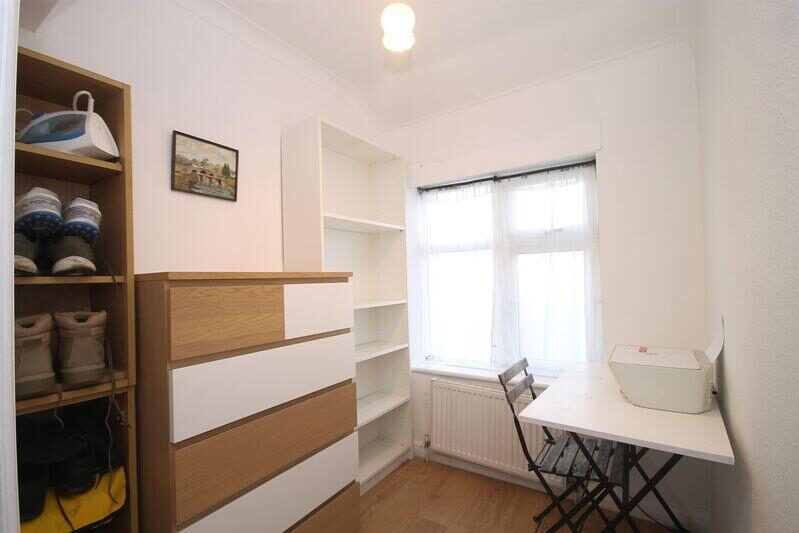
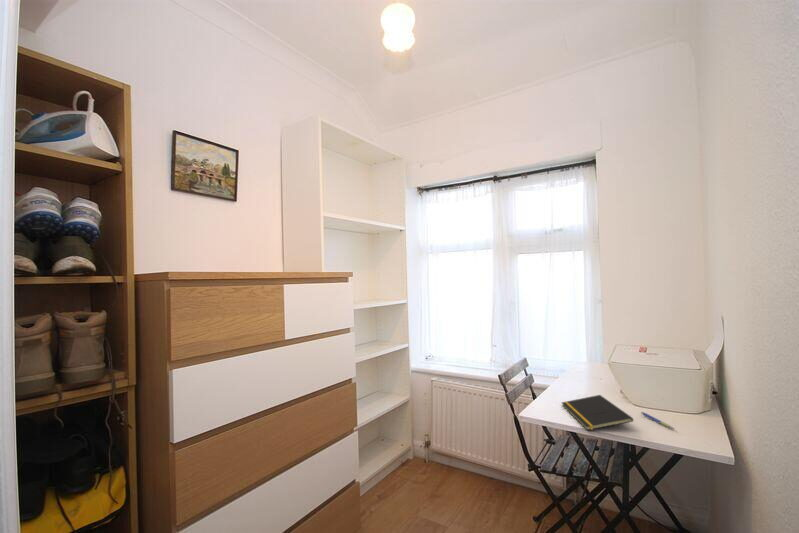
+ pen [640,411,675,430]
+ notepad [560,394,634,431]
